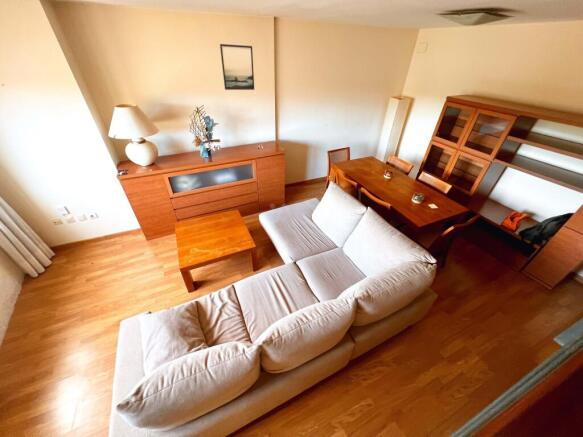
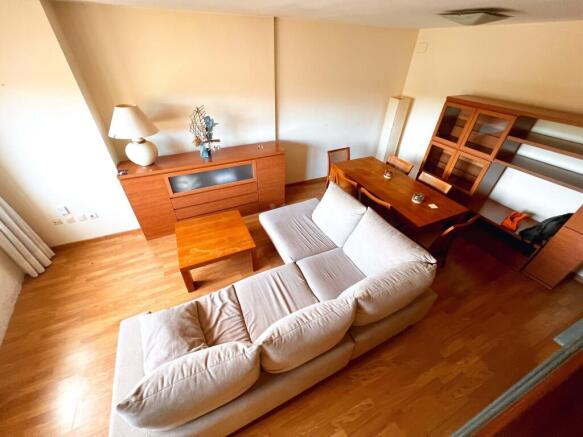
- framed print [219,43,255,91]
